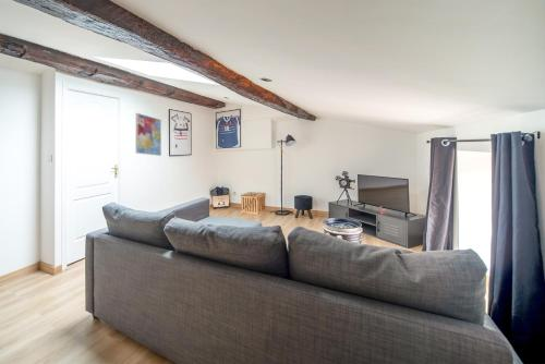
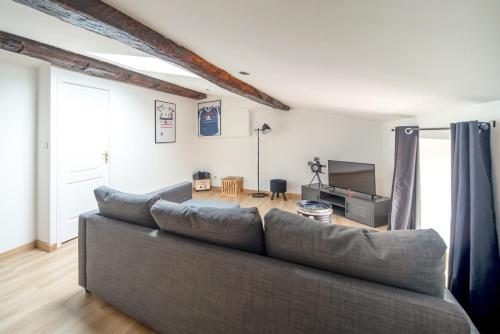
- wall art [135,112,162,157]
